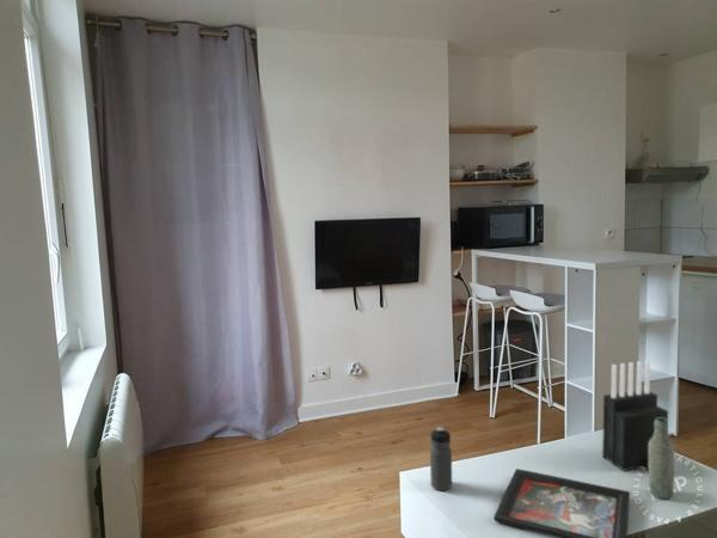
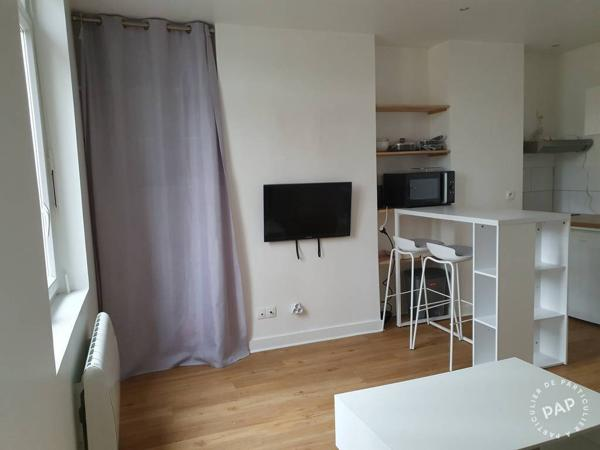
- bottle [648,417,675,500]
- knife block [601,359,669,472]
- water bottle [429,427,453,491]
- decorative tray [492,467,631,538]
